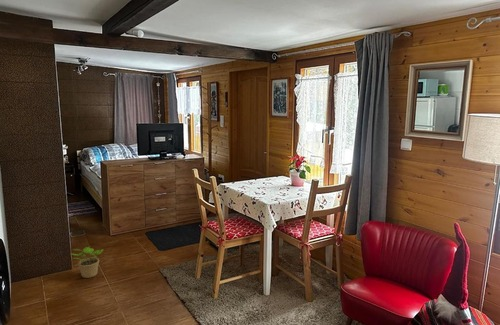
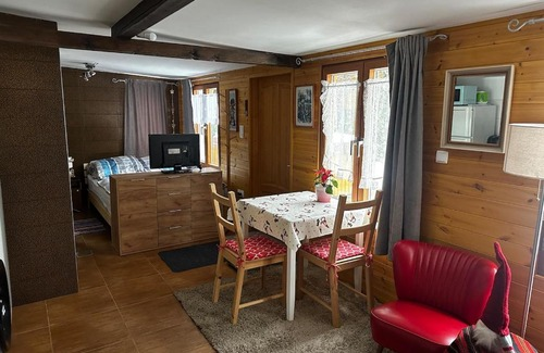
- potted plant [70,246,104,279]
